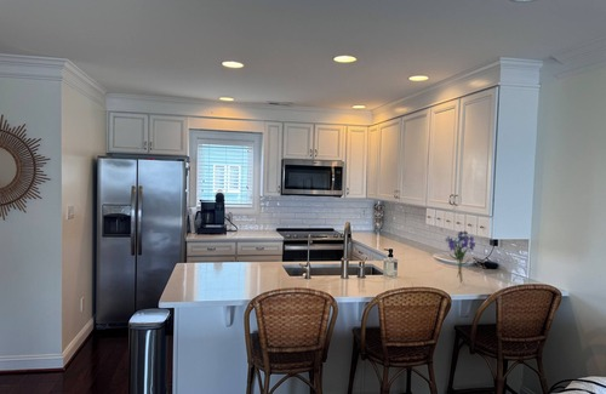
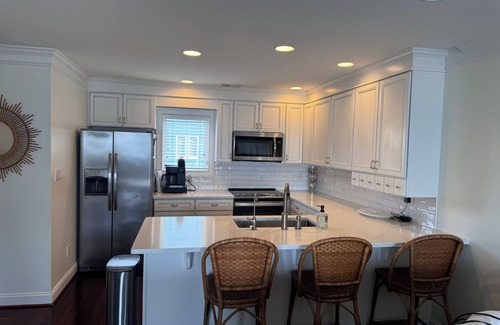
- flowers [444,230,476,282]
